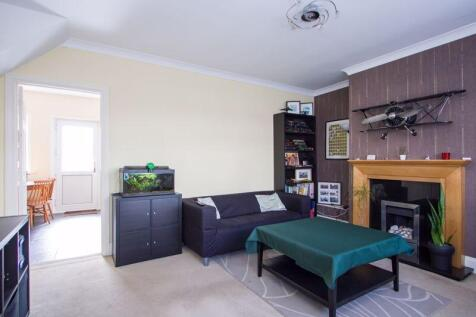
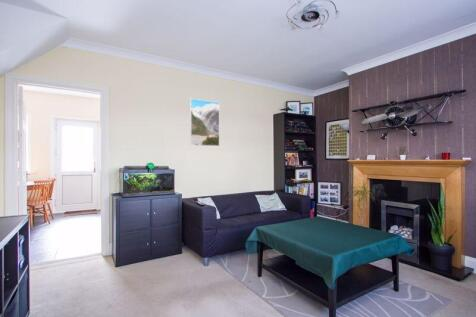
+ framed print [189,98,220,147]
